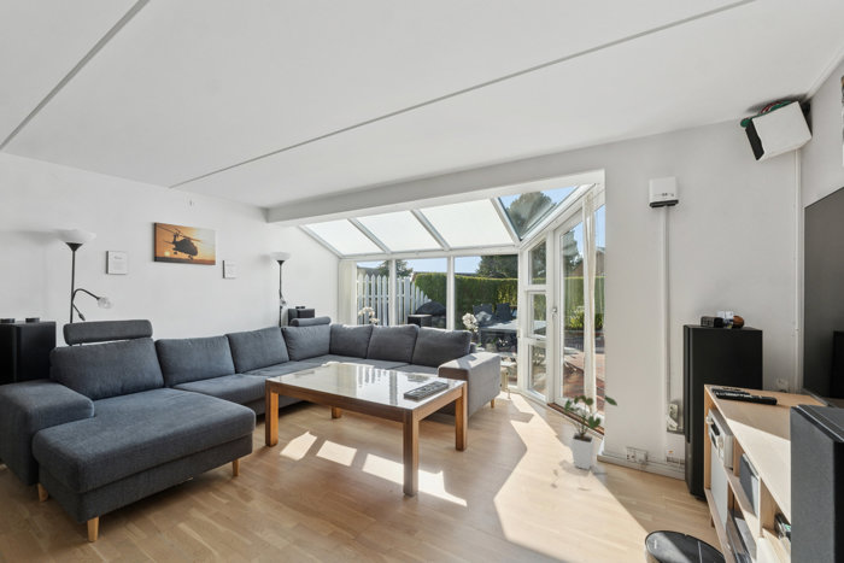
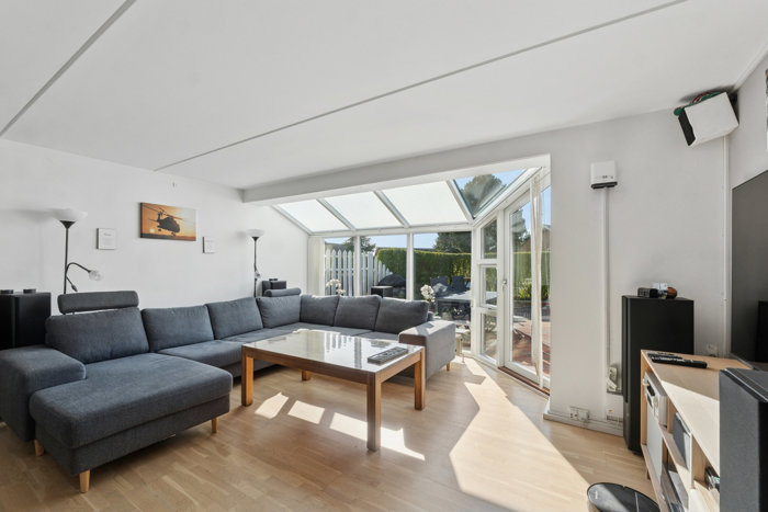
- house plant [562,393,619,471]
